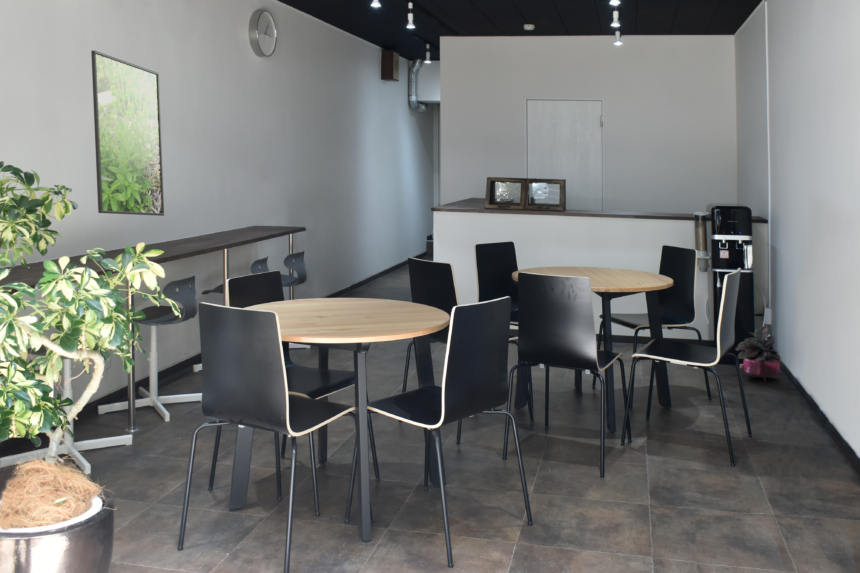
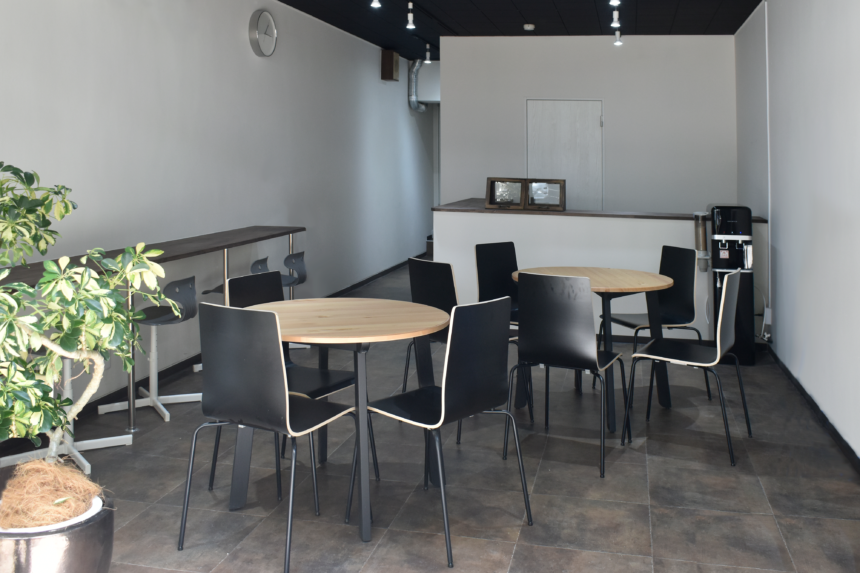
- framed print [90,49,165,217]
- potted plant [734,324,782,383]
